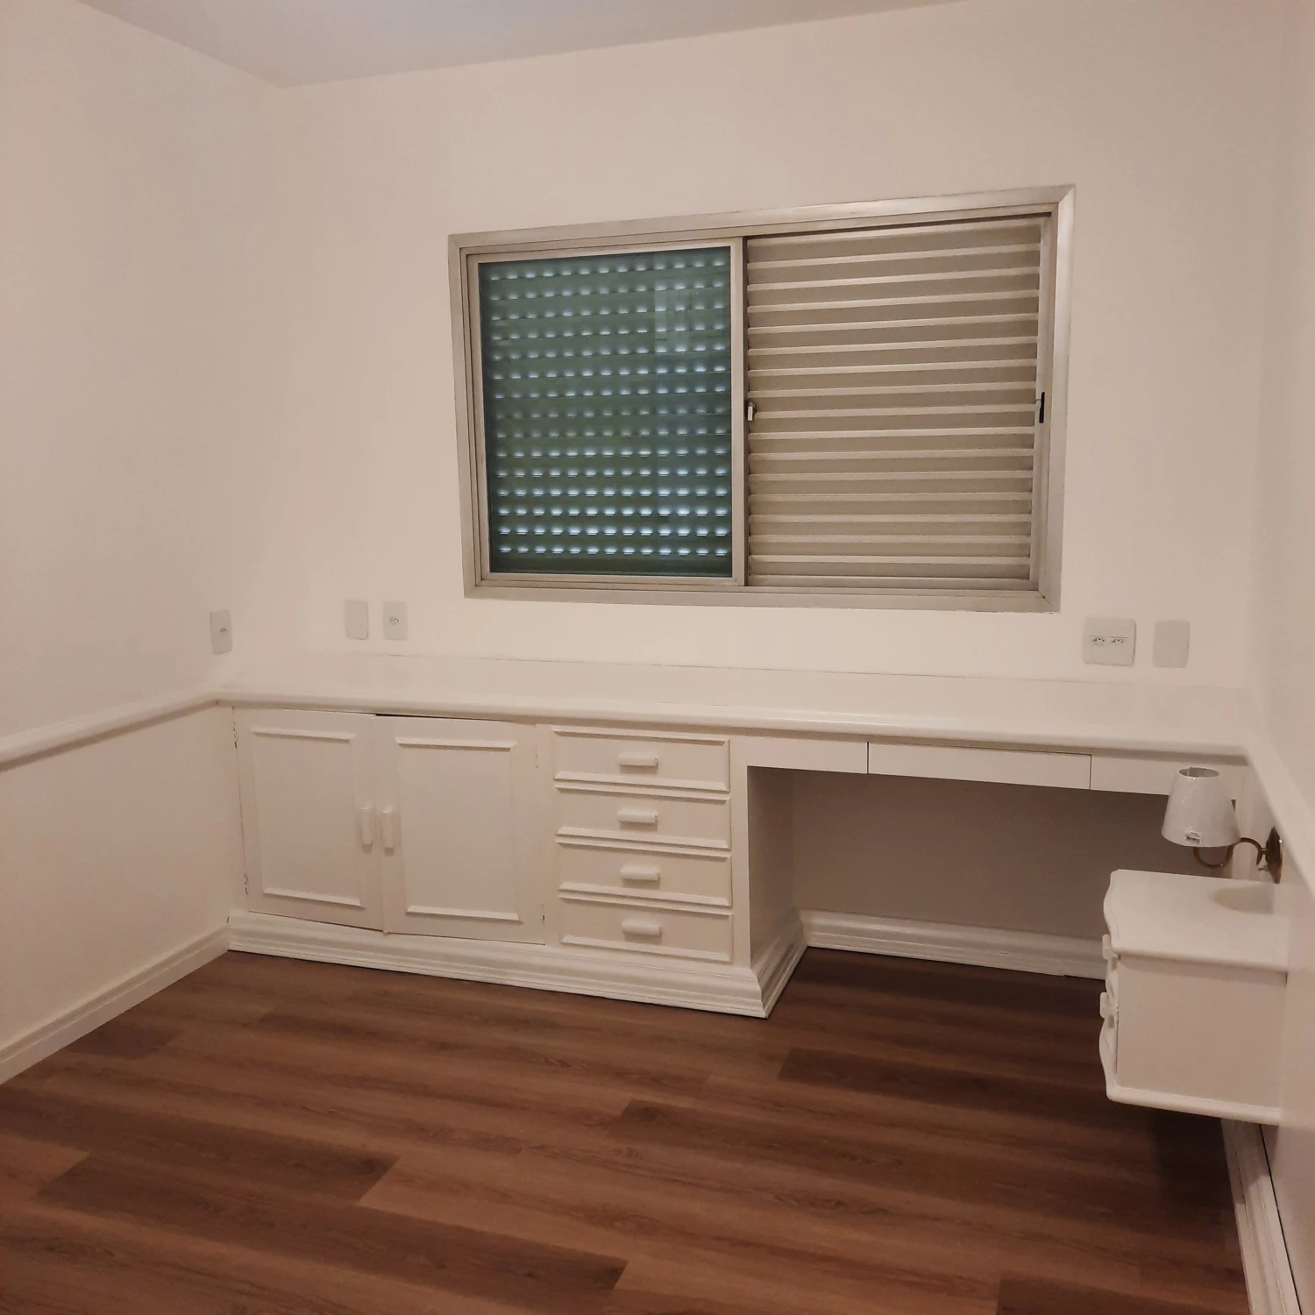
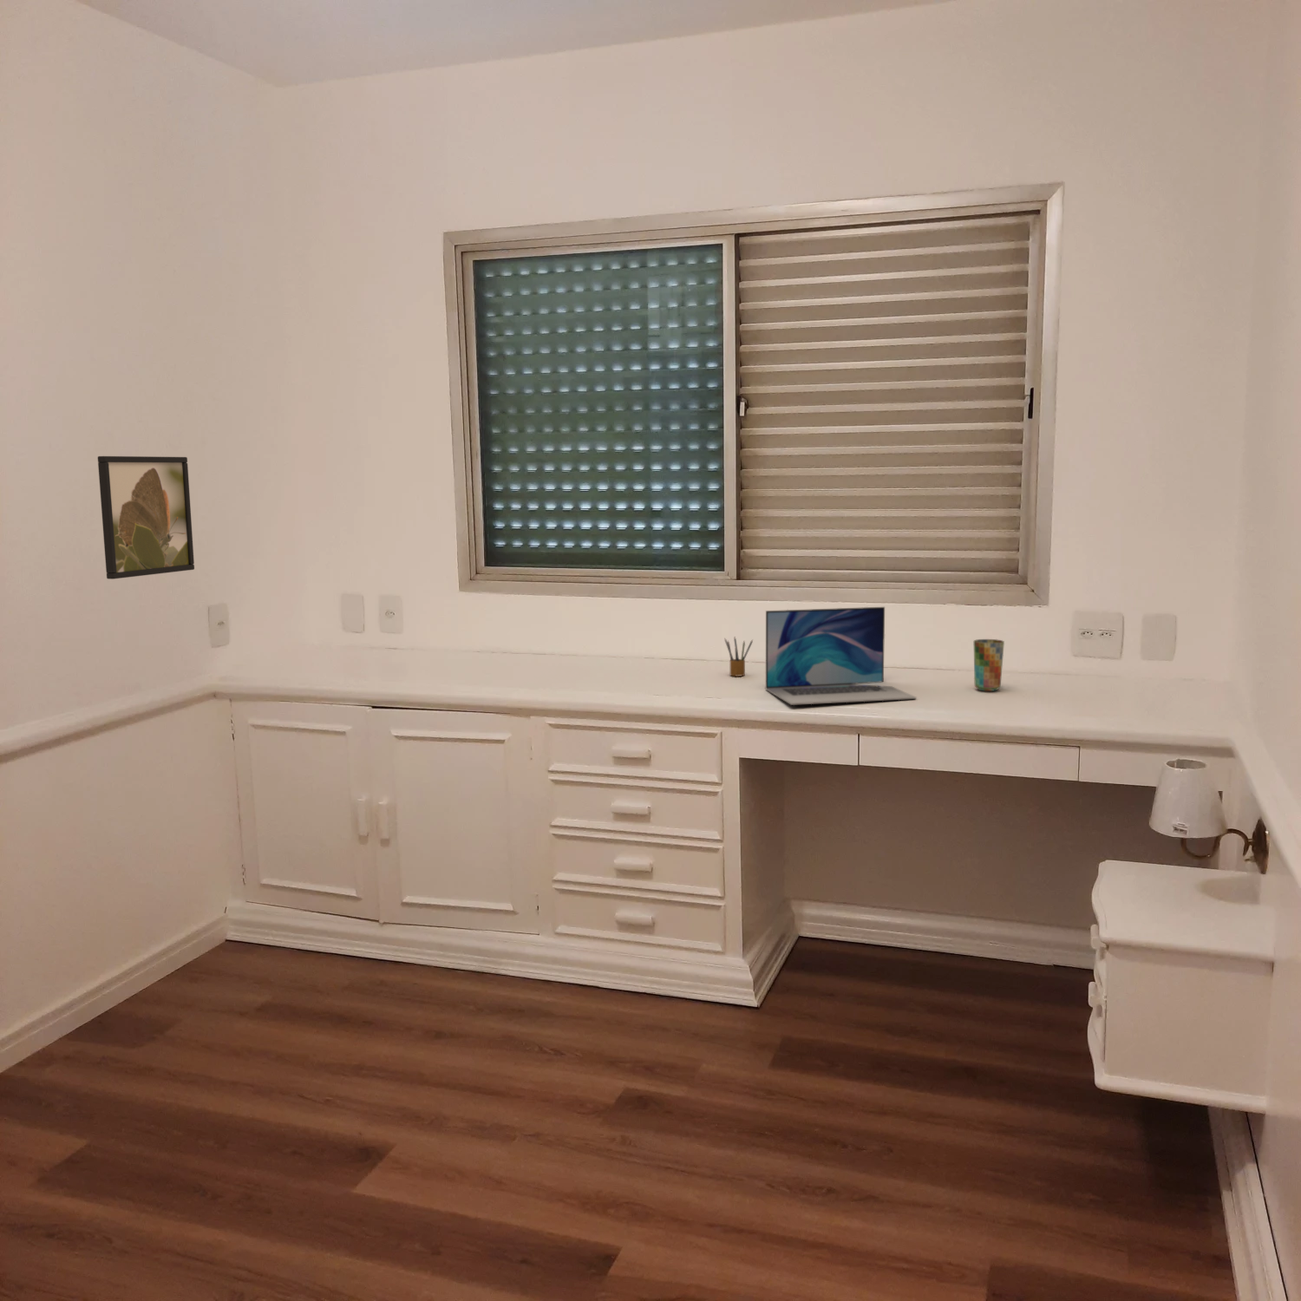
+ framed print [98,455,195,580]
+ pencil box [724,636,754,678]
+ cup [973,639,1006,692]
+ laptop [765,606,917,706]
